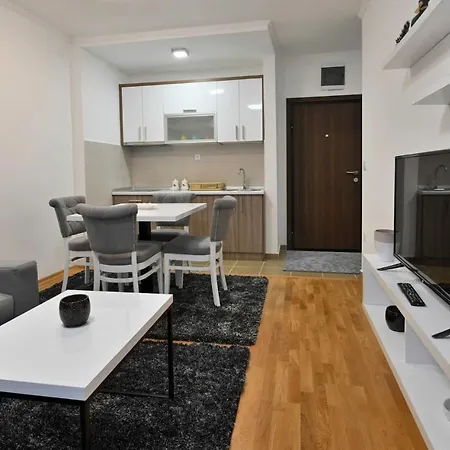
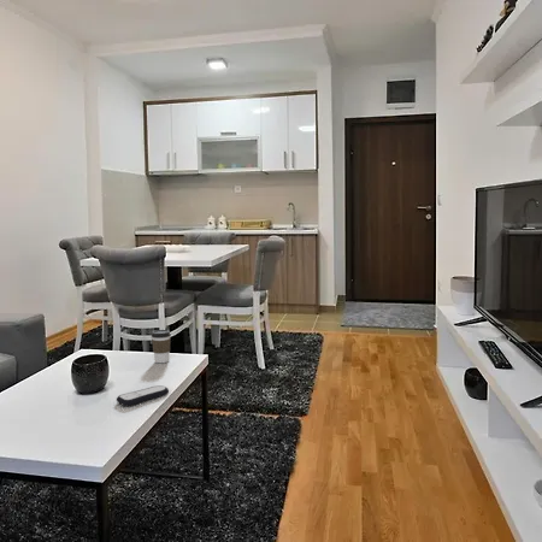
+ coffee cup [151,329,172,364]
+ remote control [116,384,170,407]
